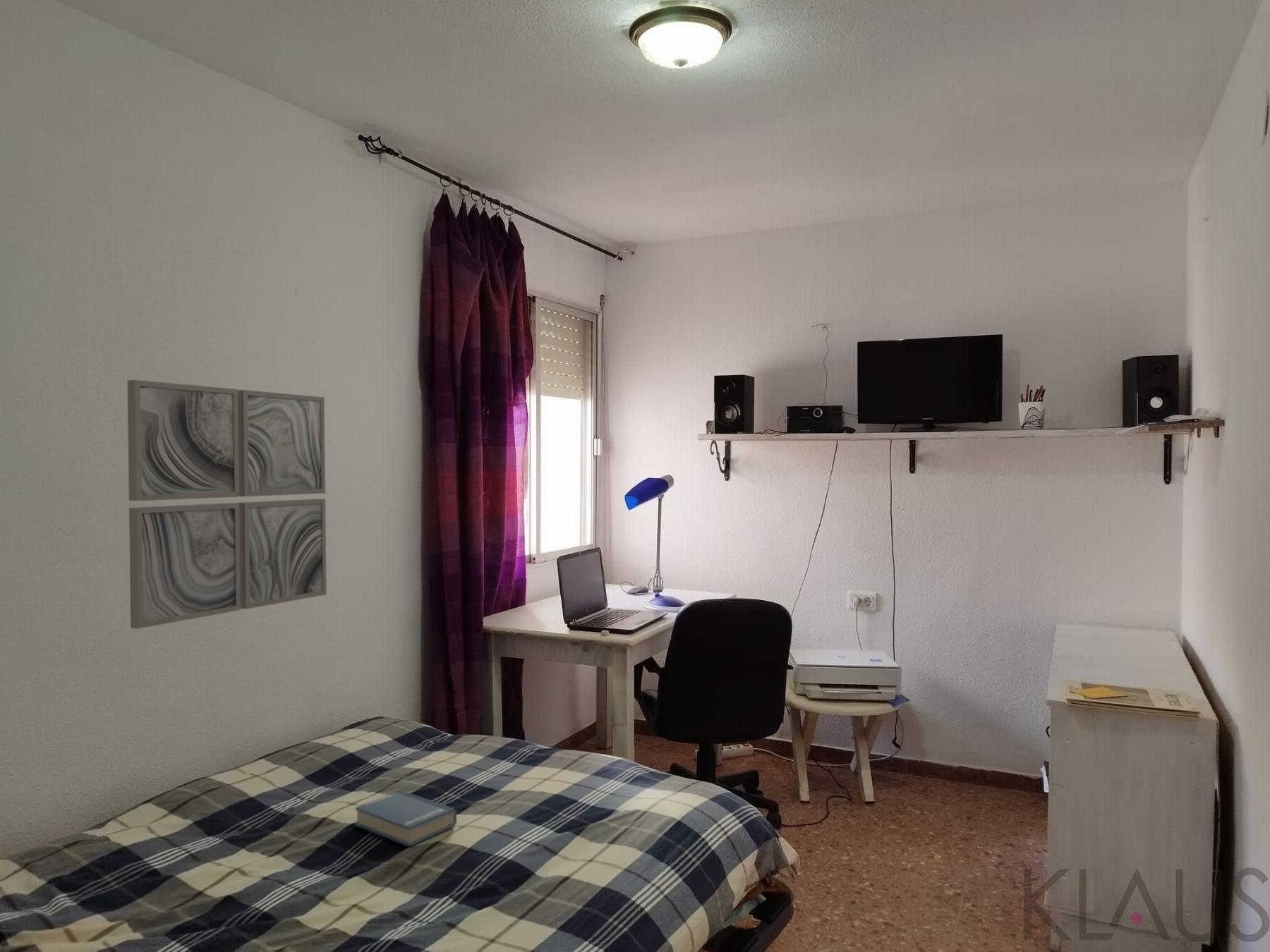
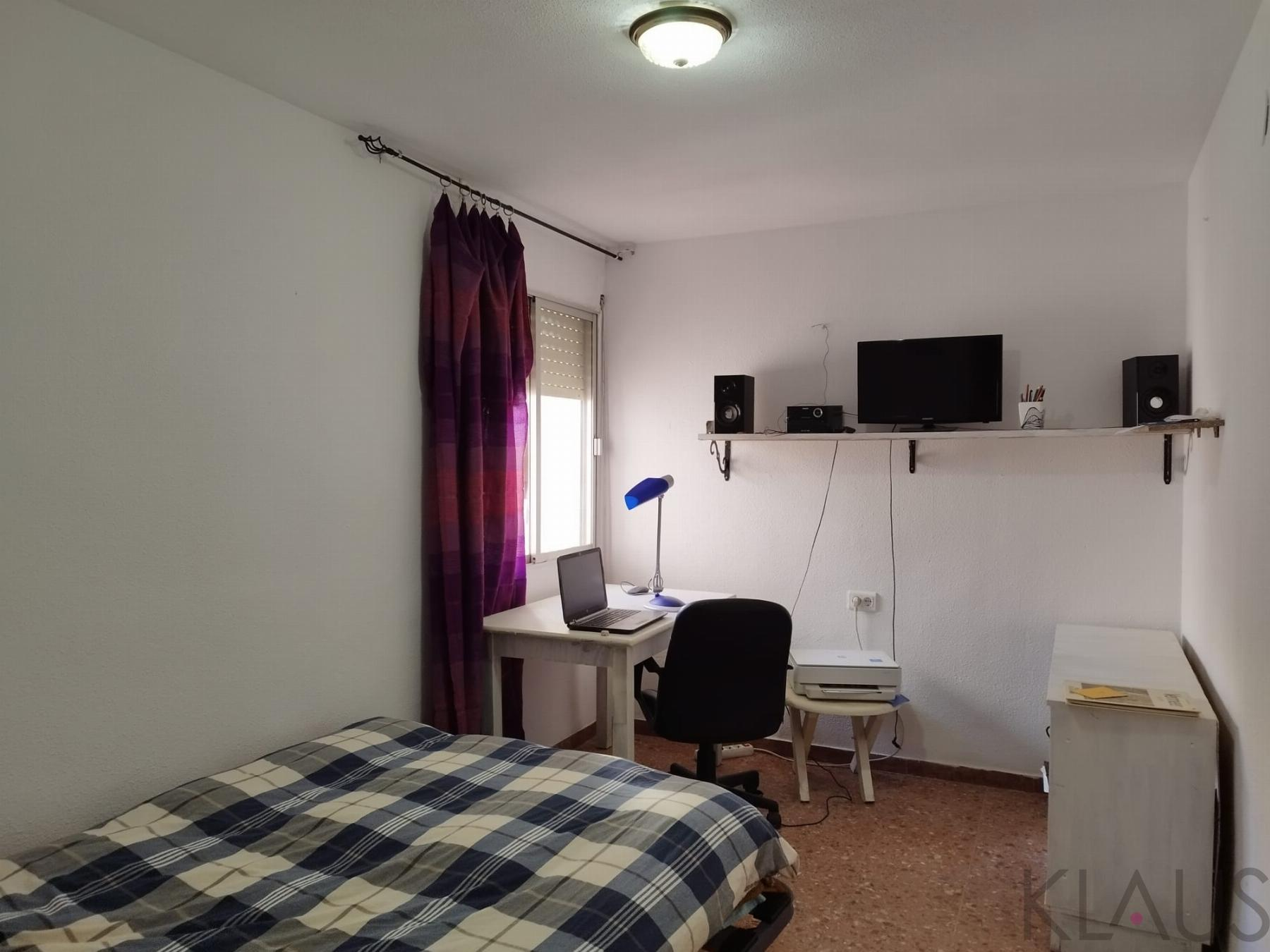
- wall art [127,379,327,630]
- hardback book [355,790,457,848]
